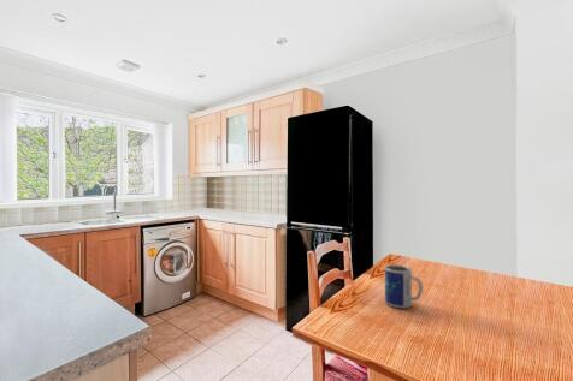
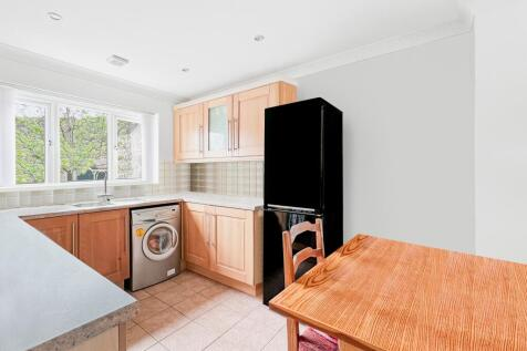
- mug [384,263,424,309]
